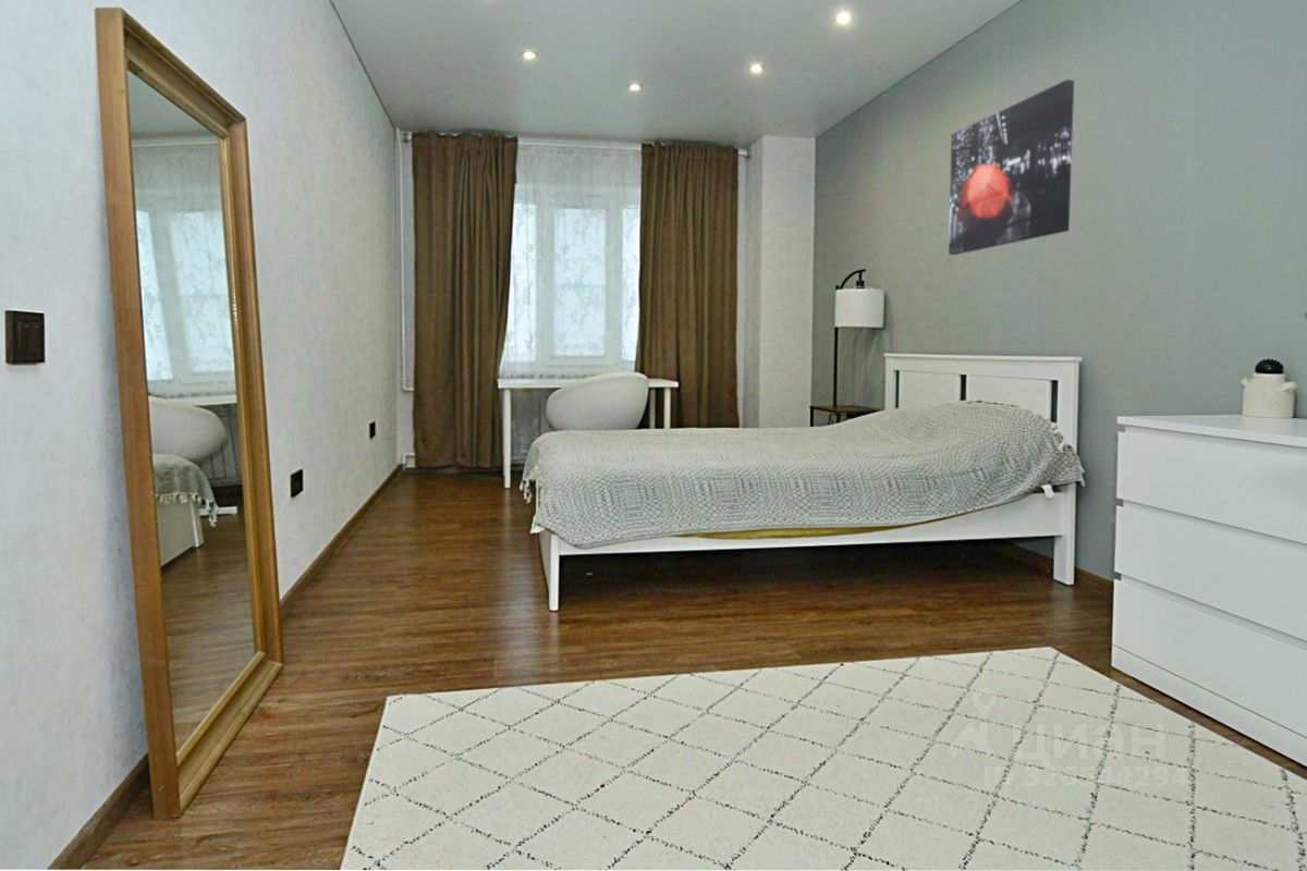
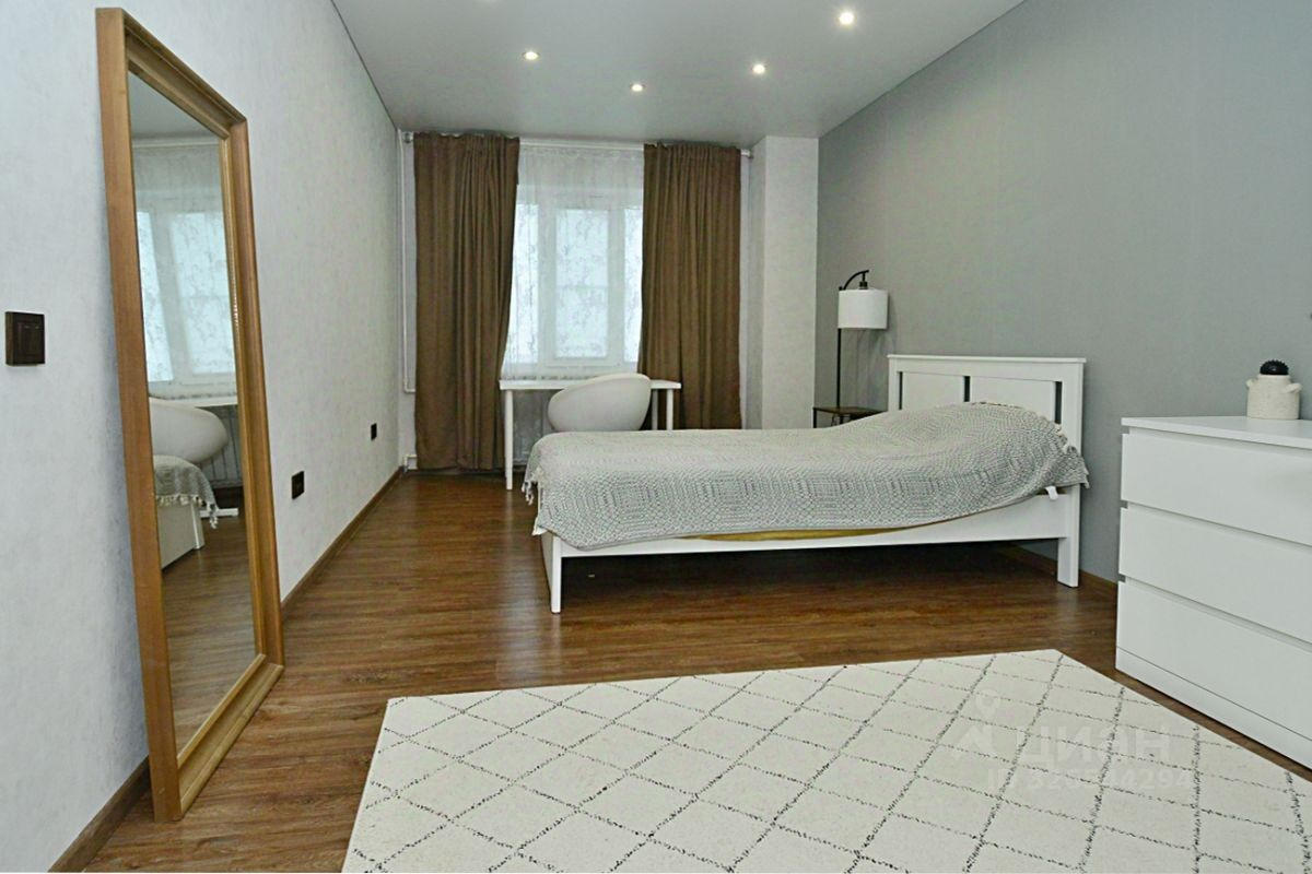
- wall art [948,78,1075,256]
